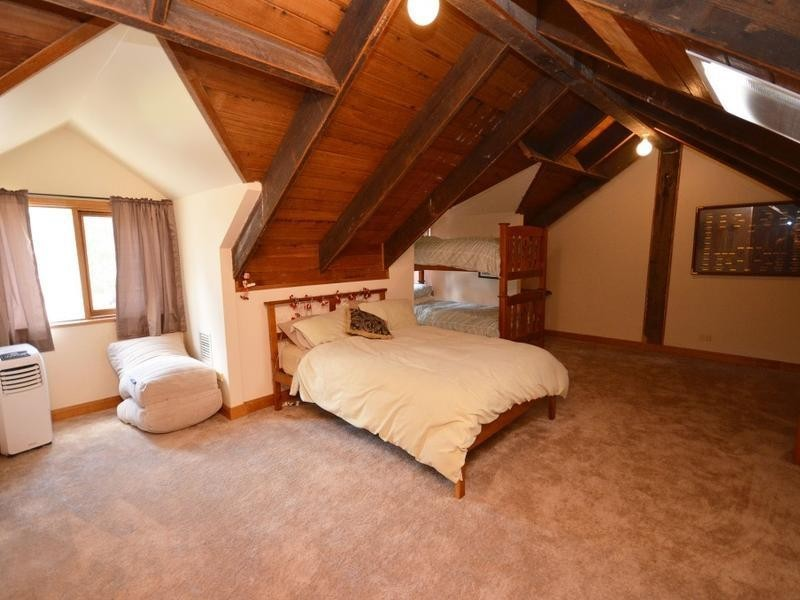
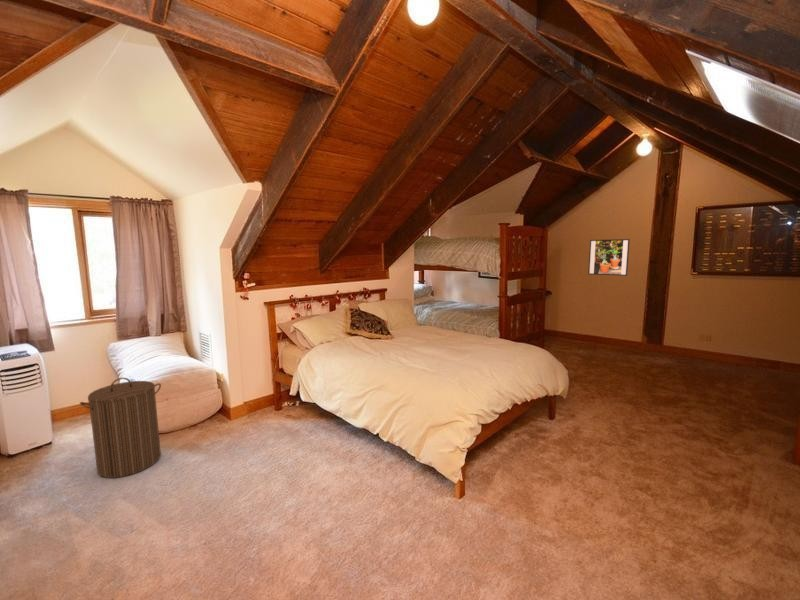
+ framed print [587,238,631,277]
+ laundry hamper [79,377,162,479]
